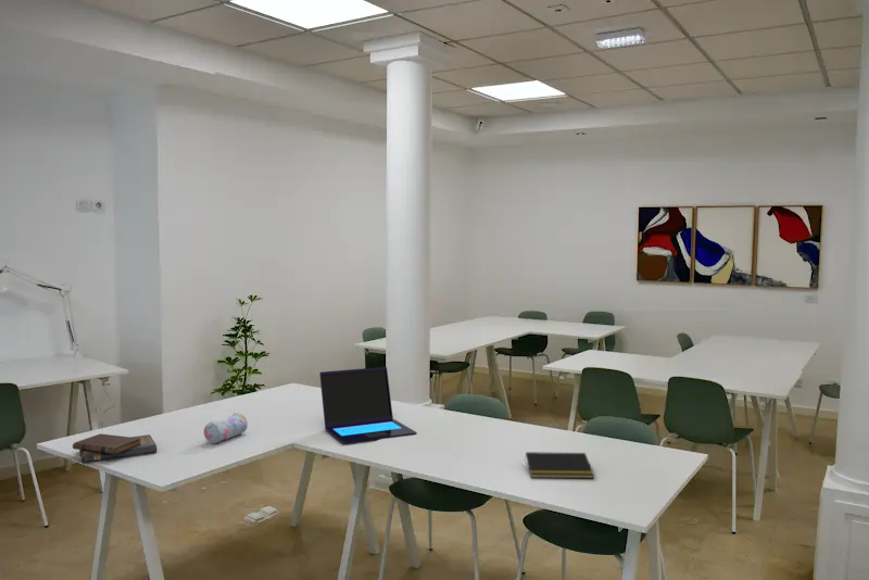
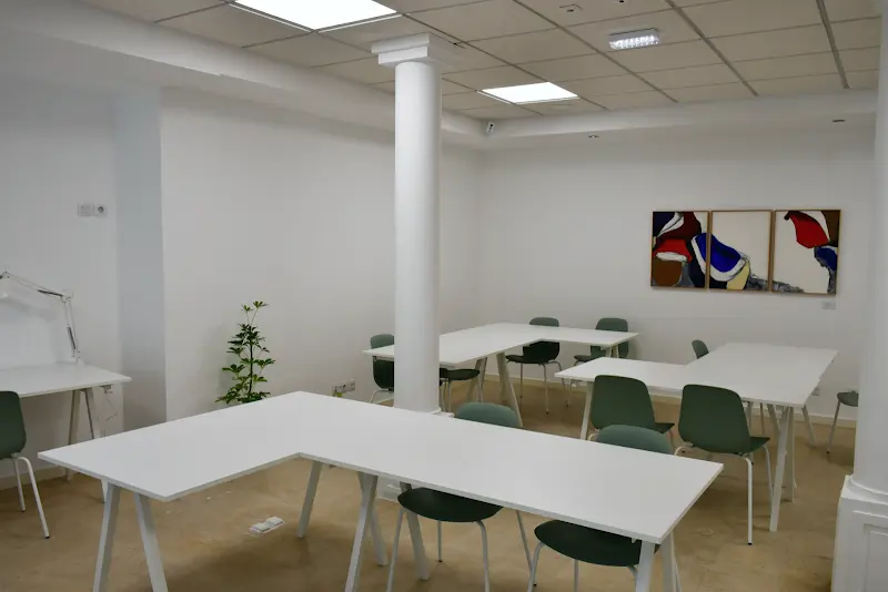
- pencil case [203,412,249,444]
- laptop [318,366,418,445]
- diary [72,433,158,464]
- notepad [524,451,595,479]
